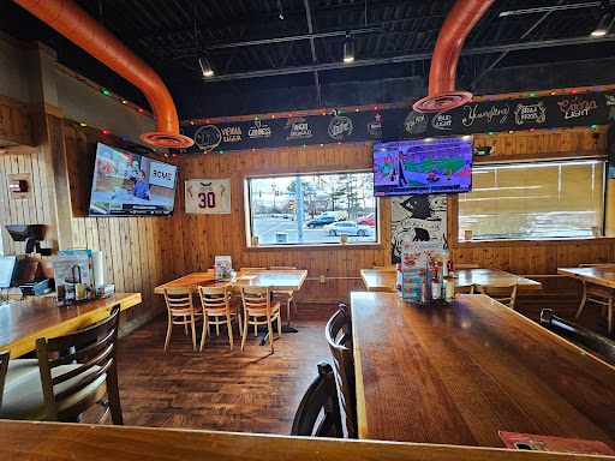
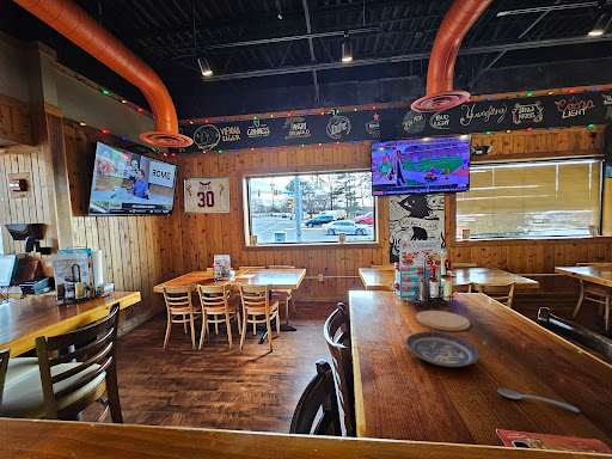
+ plate [405,331,479,368]
+ plate [415,310,471,332]
+ spoon [496,387,581,414]
